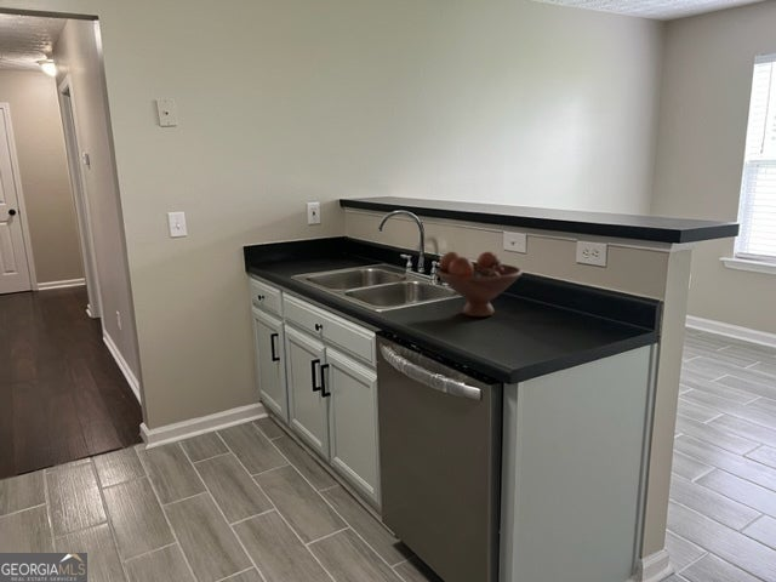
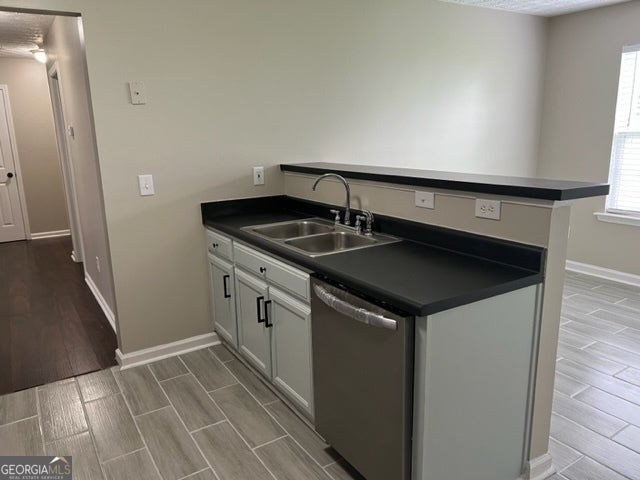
- fruit bowl [435,251,524,318]
